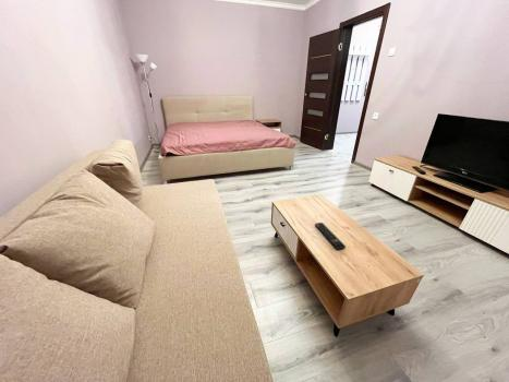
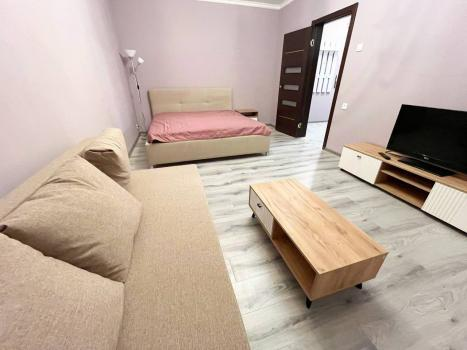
- remote control [314,222,347,251]
